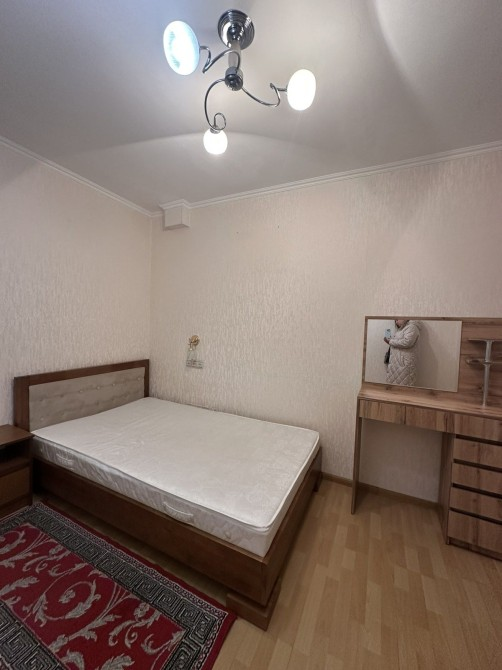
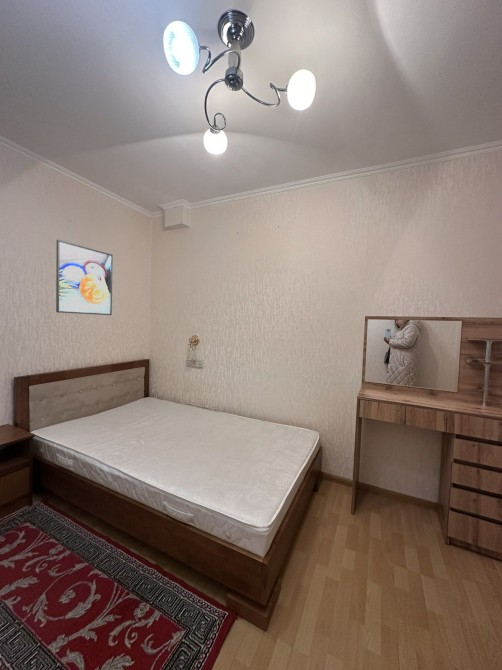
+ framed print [55,239,114,316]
